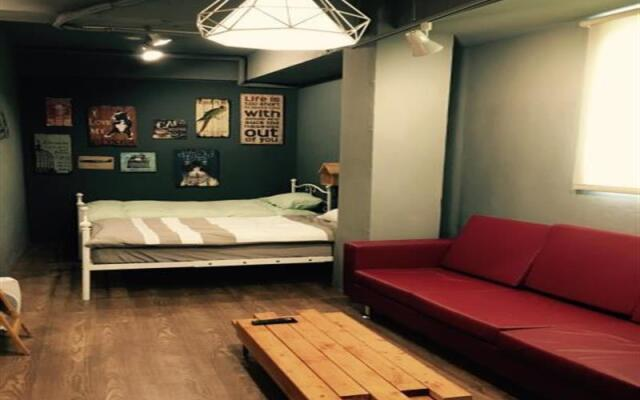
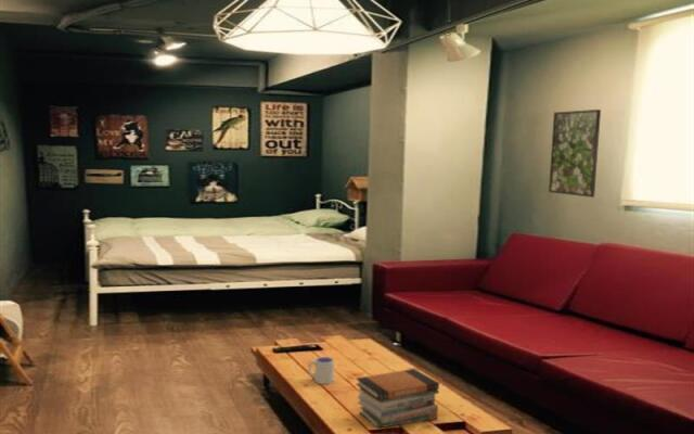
+ cup [307,356,335,385]
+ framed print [548,108,602,199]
+ book stack [355,368,440,430]
